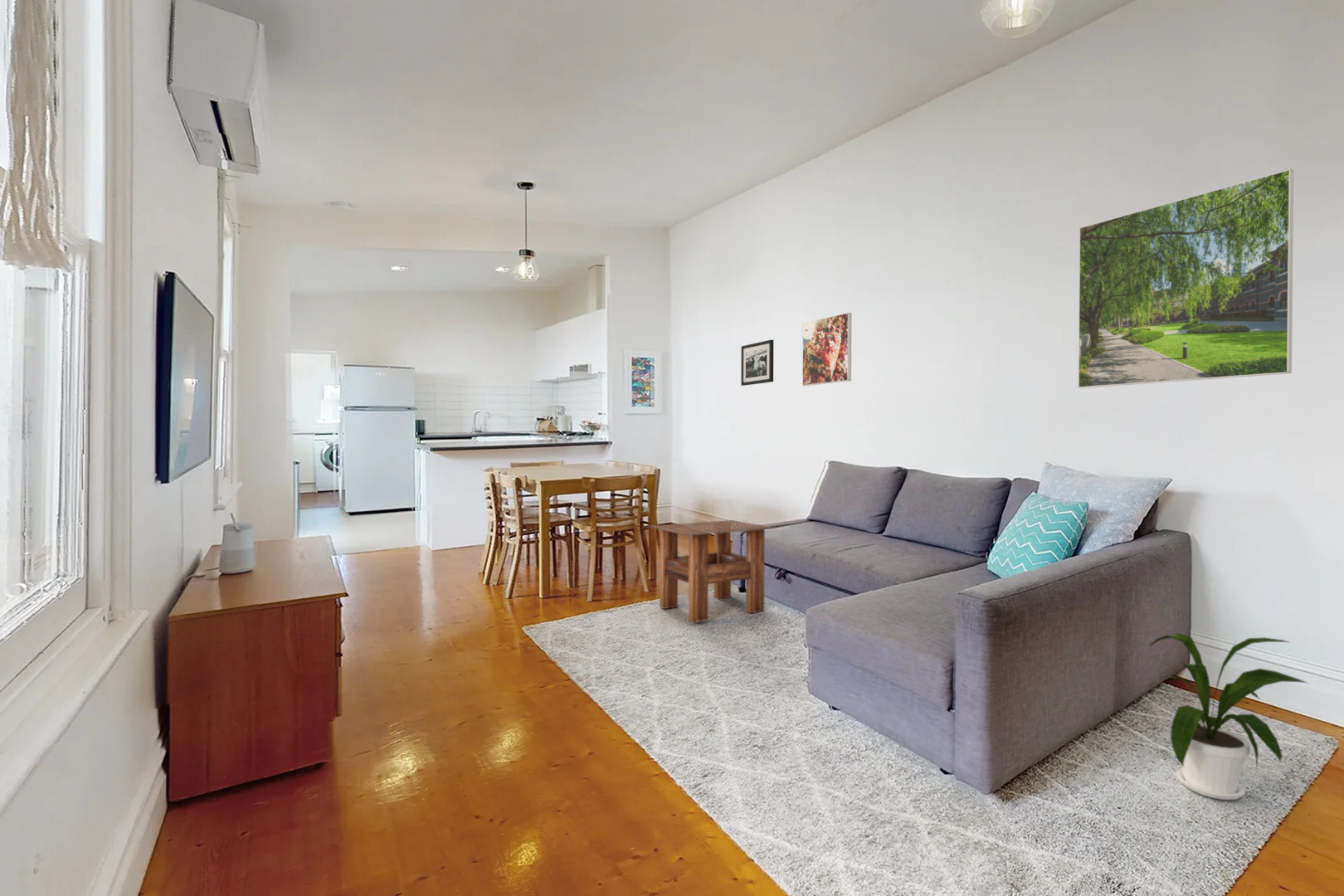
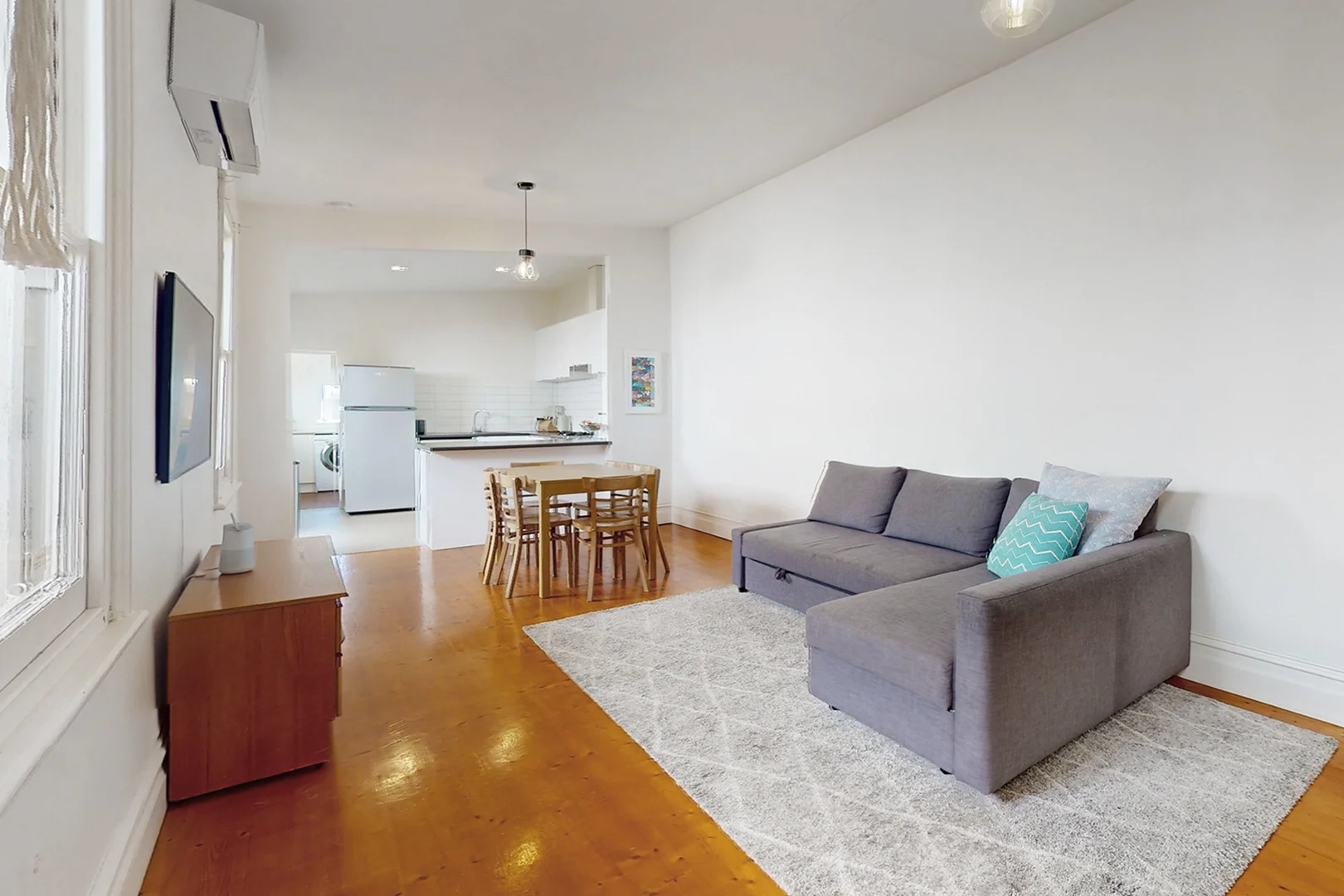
- picture frame [740,339,774,387]
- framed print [801,312,852,387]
- house plant [1149,632,1309,801]
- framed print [1077,168,1294,389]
- side table [647,519,777,623]
